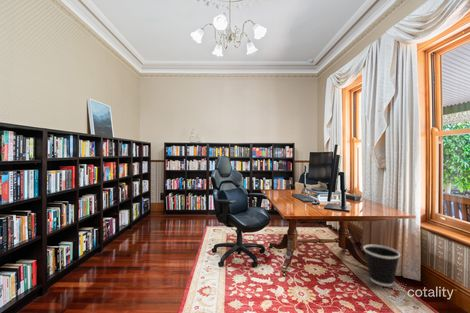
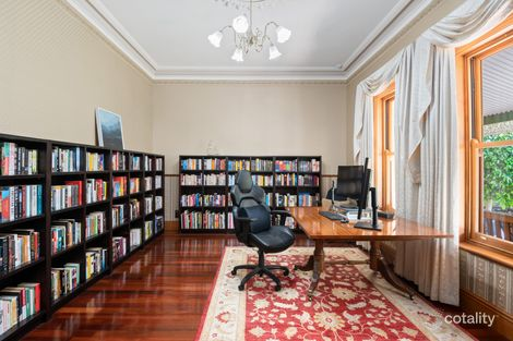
- wastebasket [363,244,401,287]
